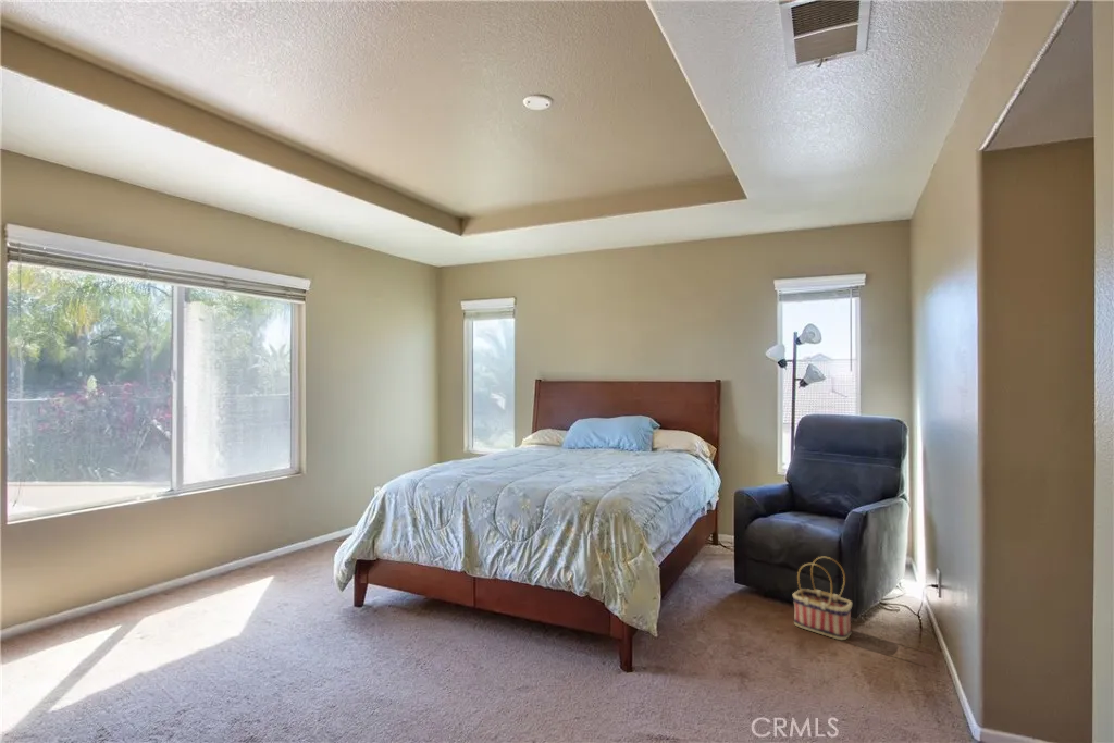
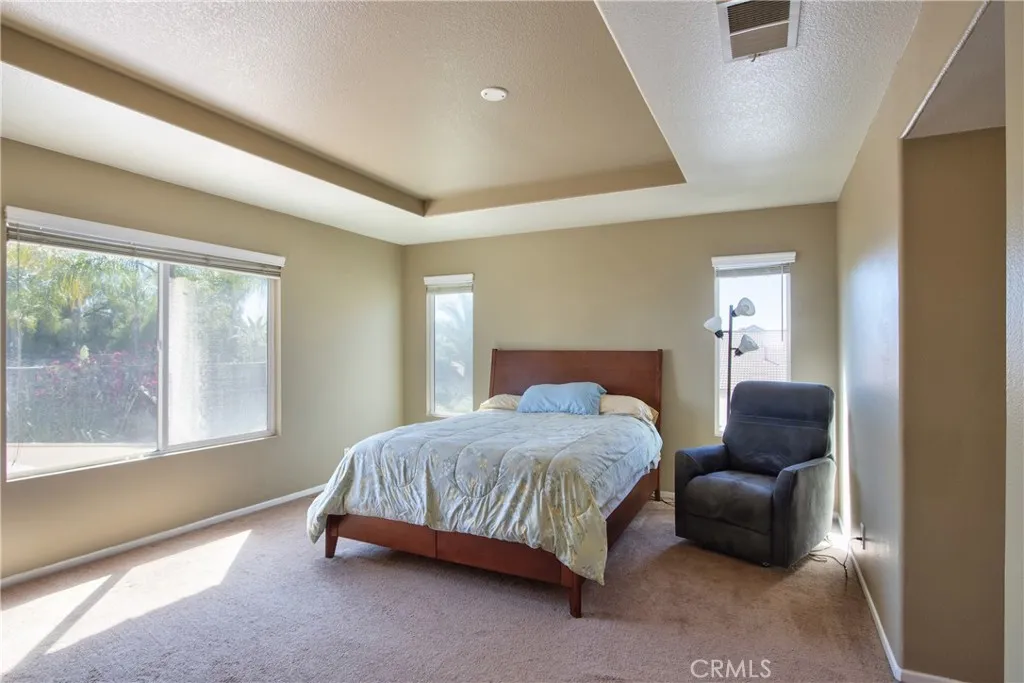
- basket [792,556,853,641]
